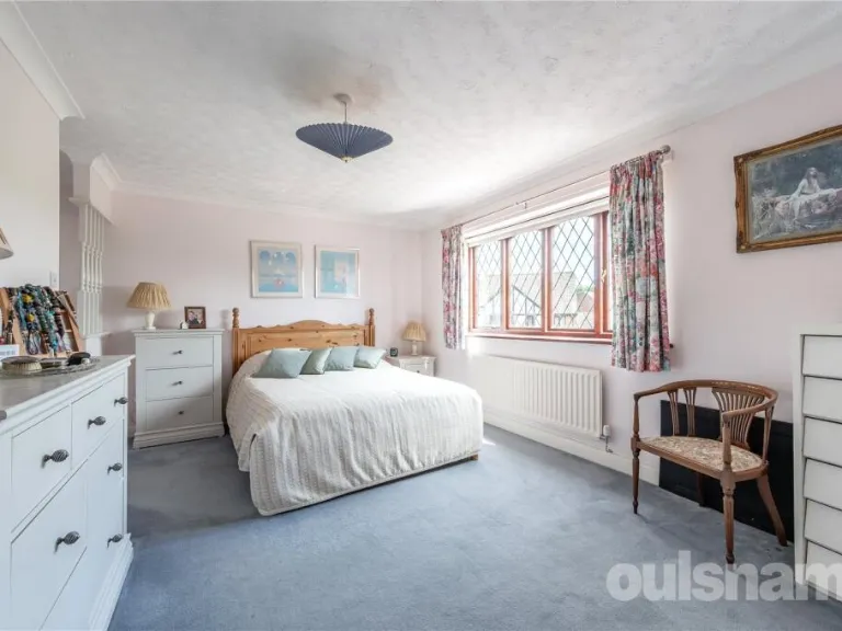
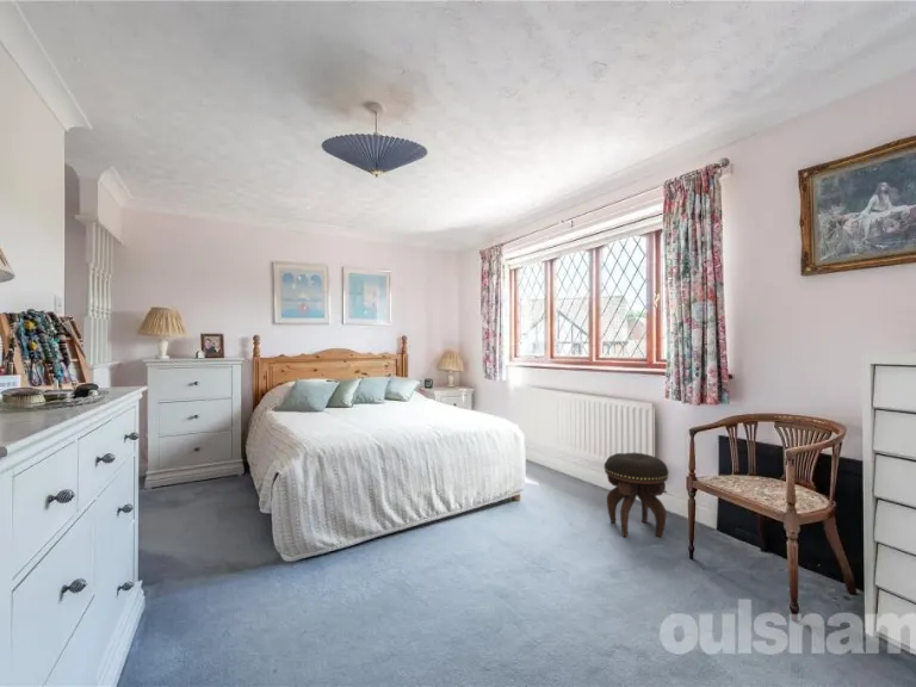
+ footstool [604,452,669,538]
